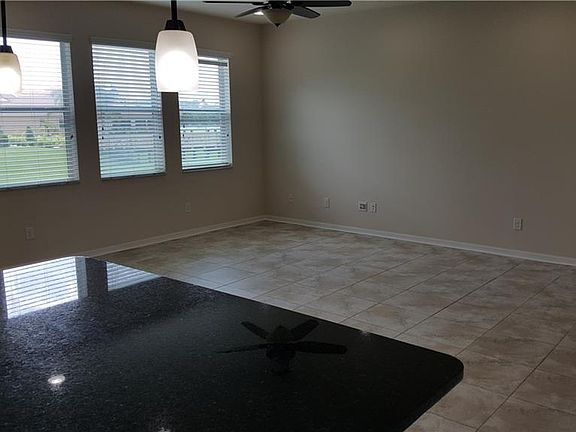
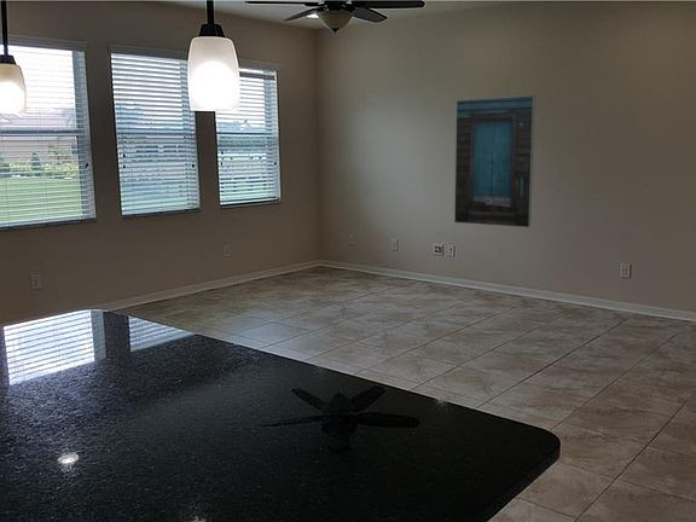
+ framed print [453,94,536,228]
